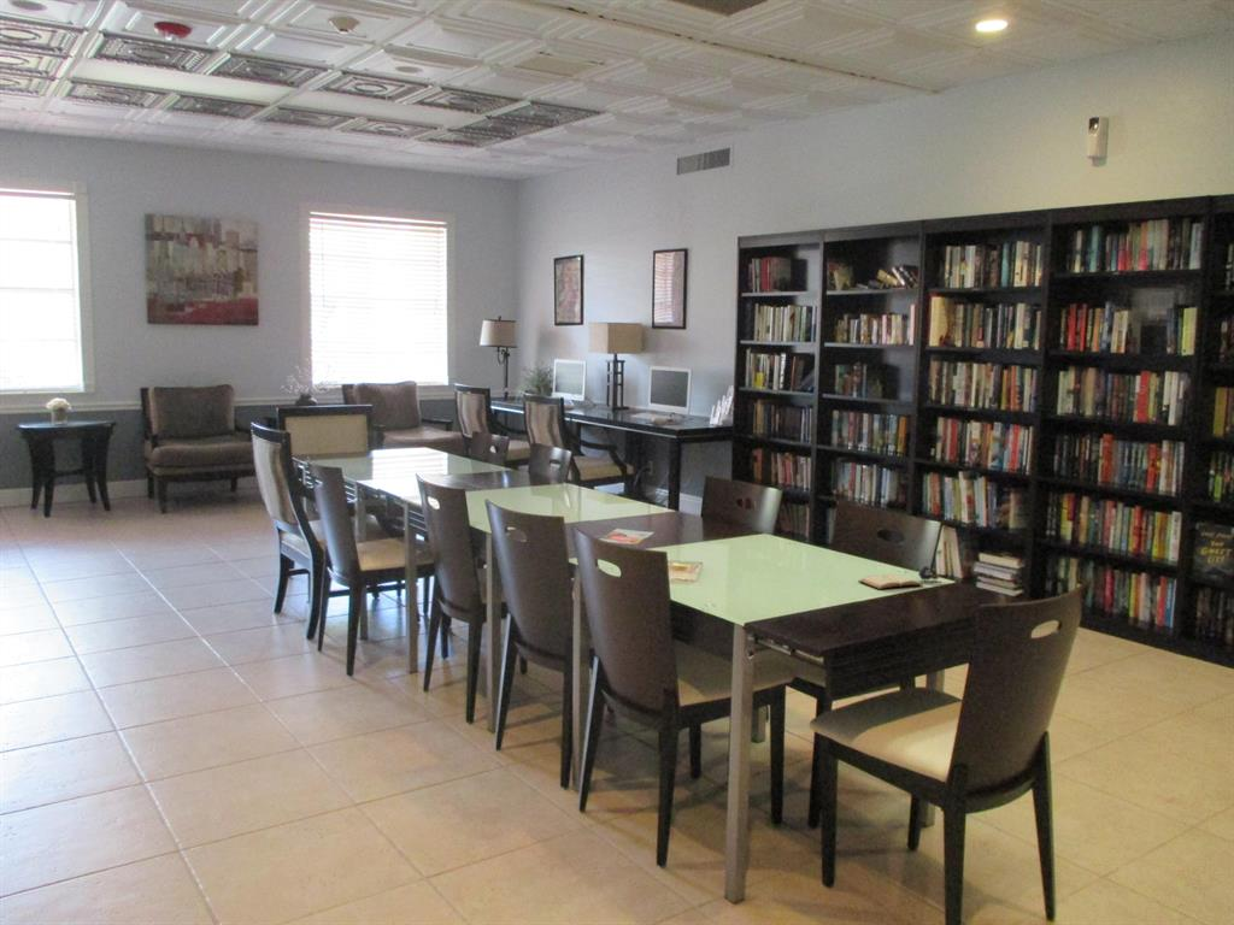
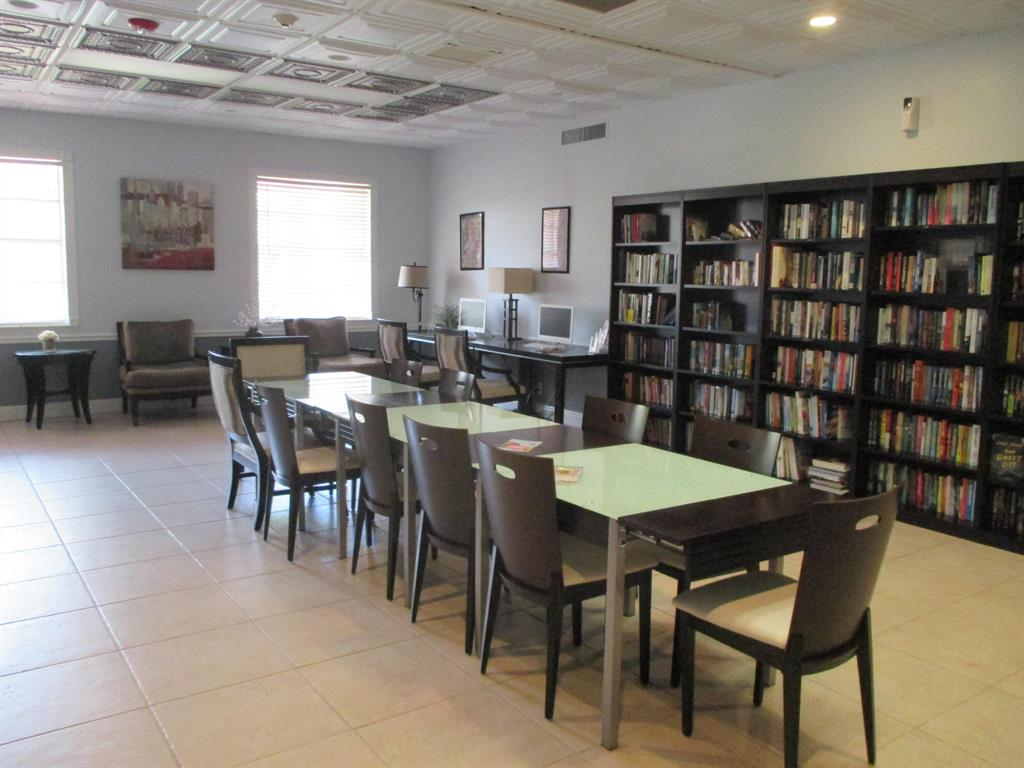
- book [857,565,941,590]
